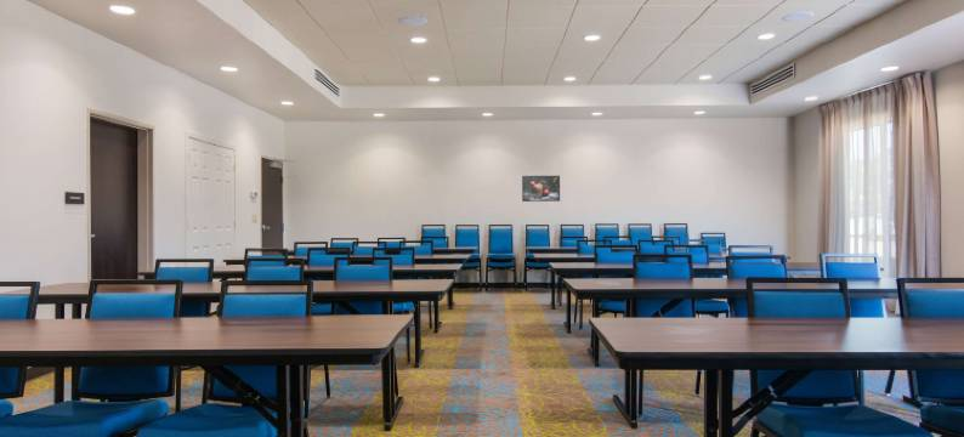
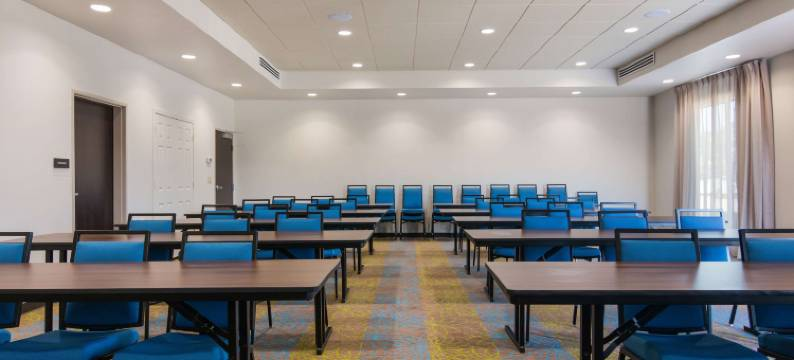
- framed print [521,175,561,203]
